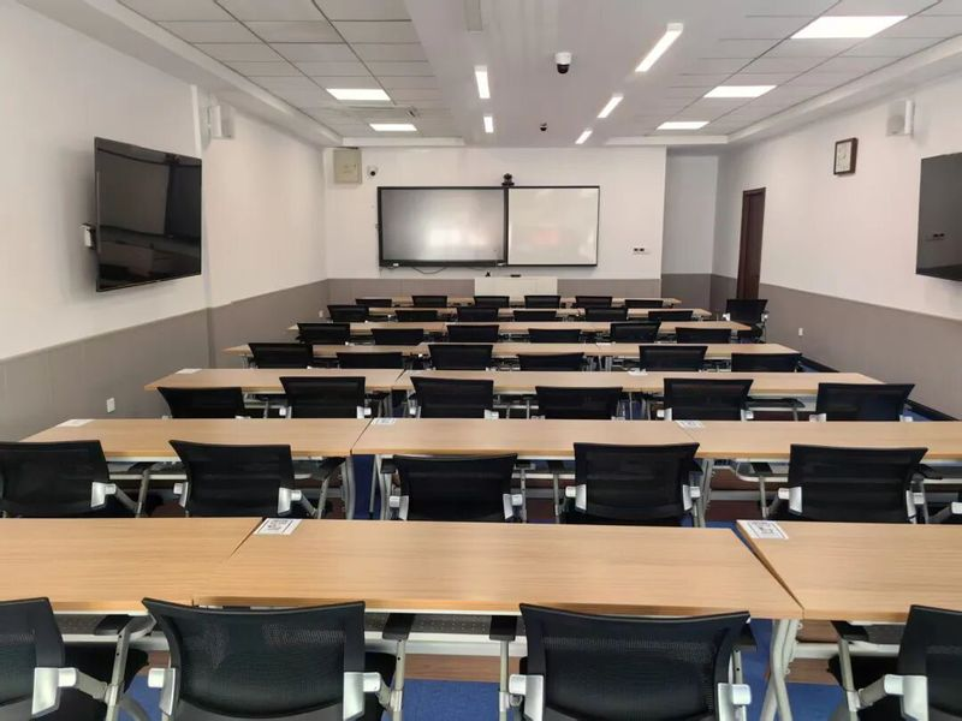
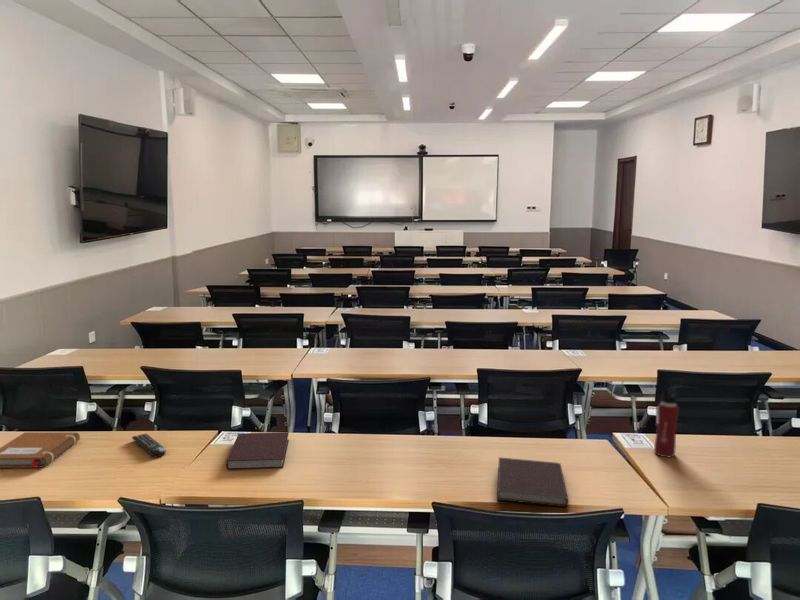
+ remote control [131,433,167,459]
+ notebook [496,456,569,508]
+ notebook [0,431,81,469]
+ notebook [225,431,290,470]
+ water bottle [653,385,682,459]
